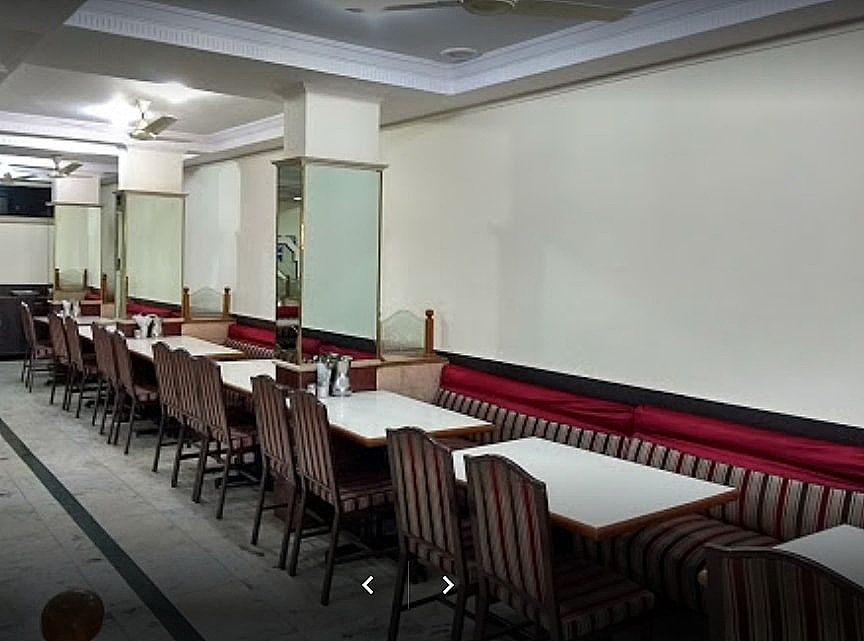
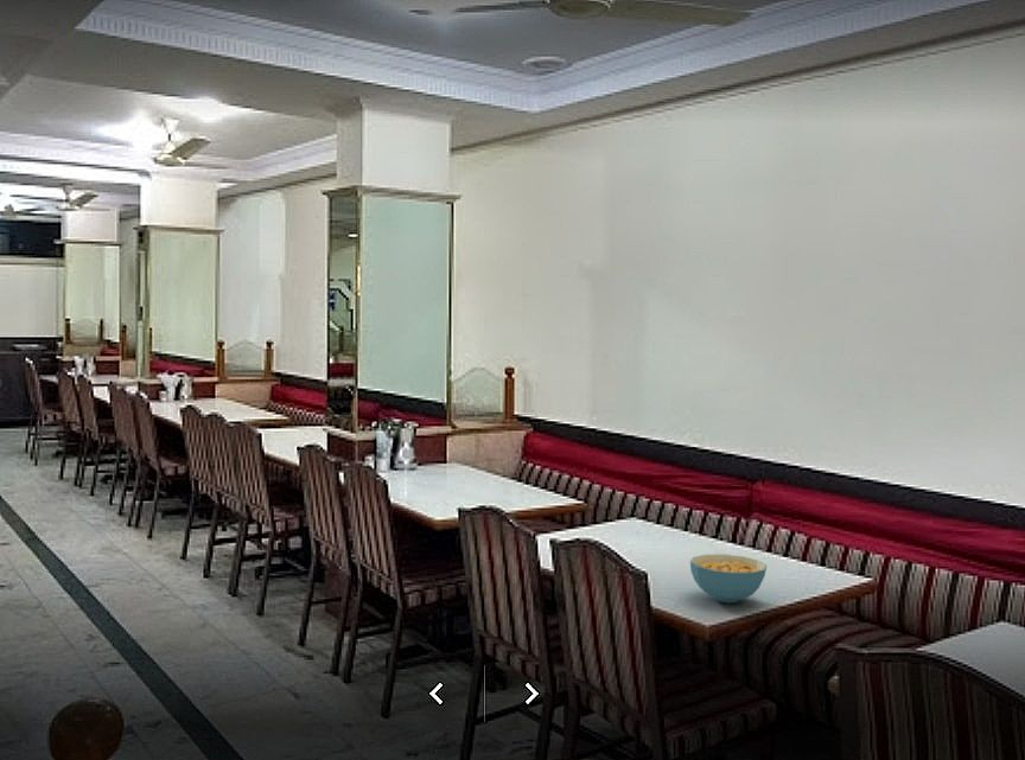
+ cereal bowl [689,554,768,603]
